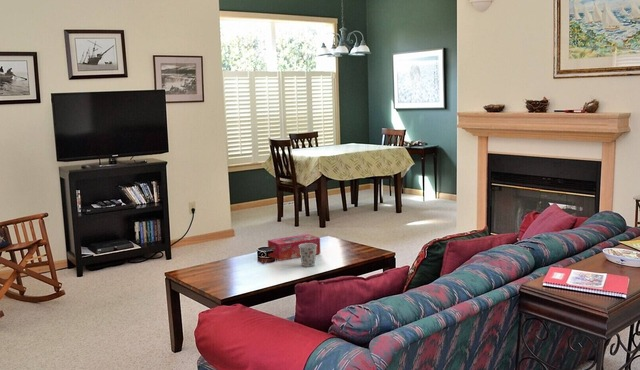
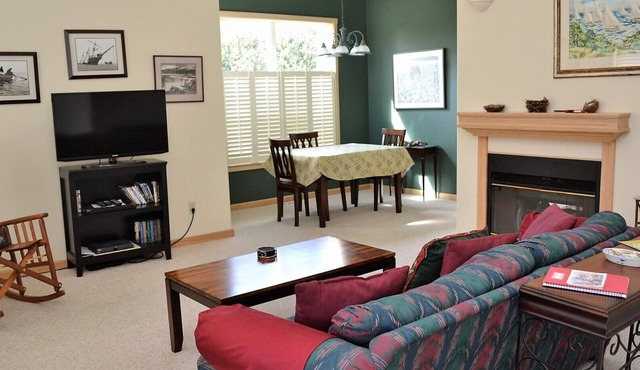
- cup [299,243,317,268]
- tissue box [267,233,321,261]
